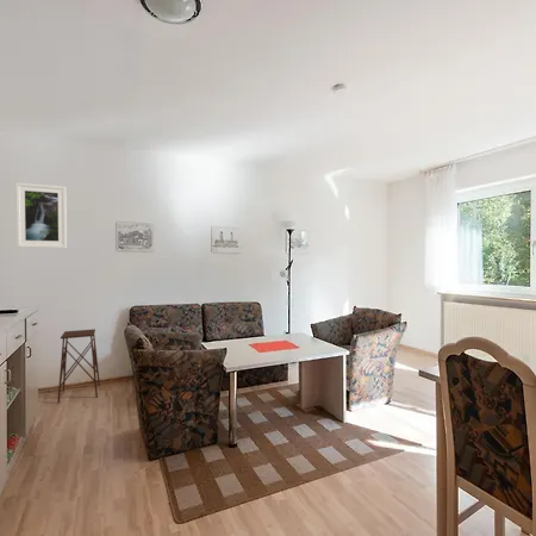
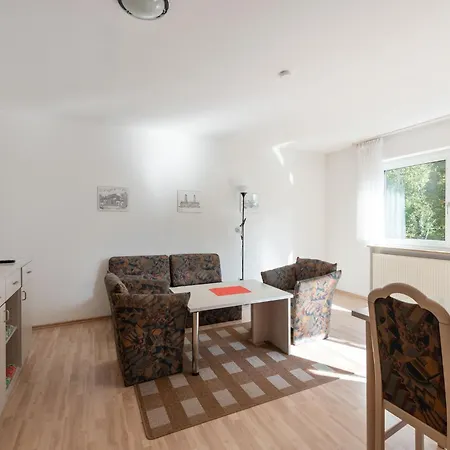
- side table [56,328,101,404]
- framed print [14,182,68,249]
